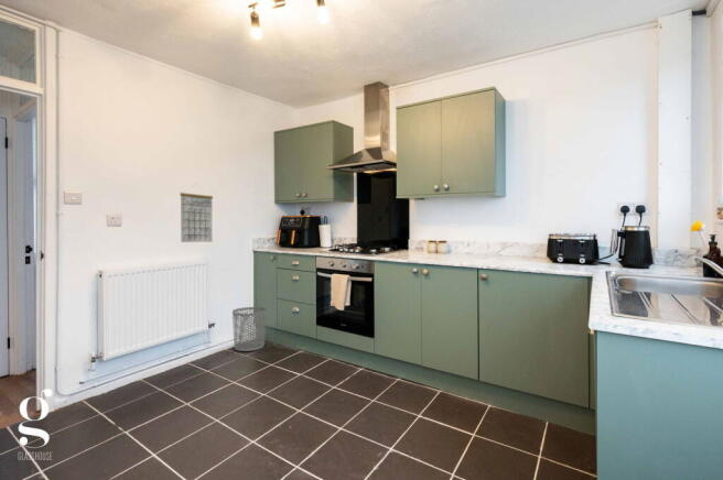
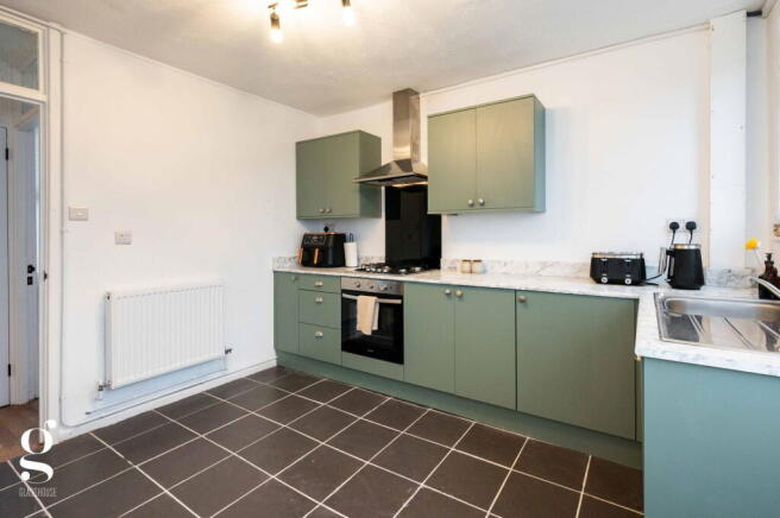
- waste bin [231,306,267,352]
- calendar [179,183,214,243]
